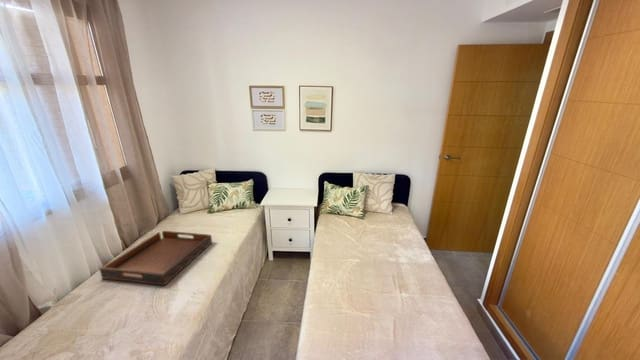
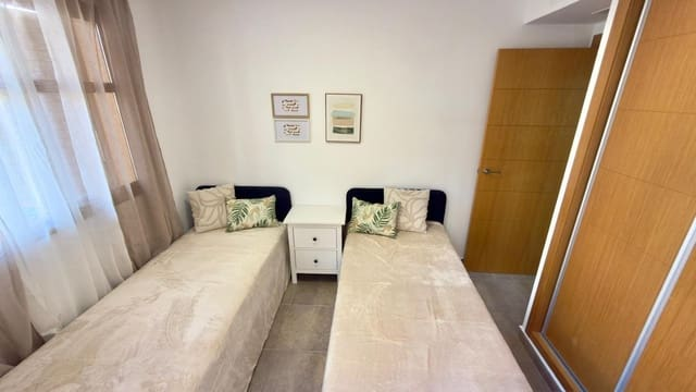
- serving tray [99,230,213,286]
